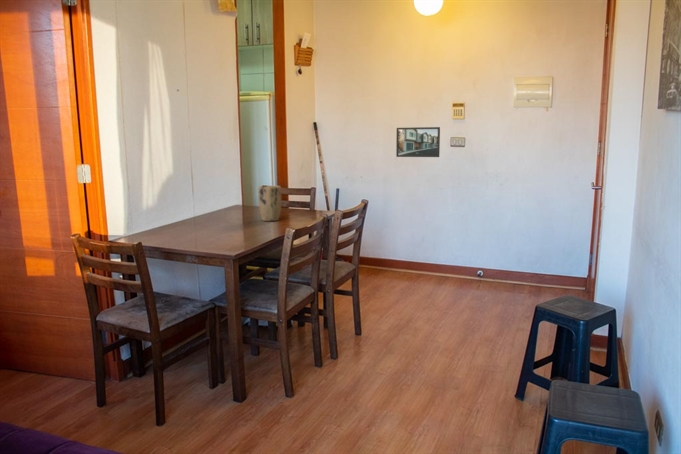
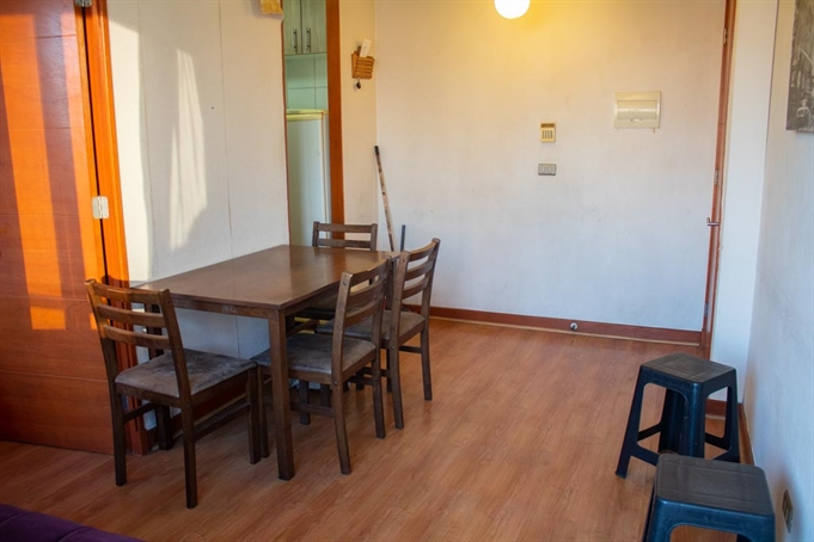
- plant pot [257,185,282,222]
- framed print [395,126,441,158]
